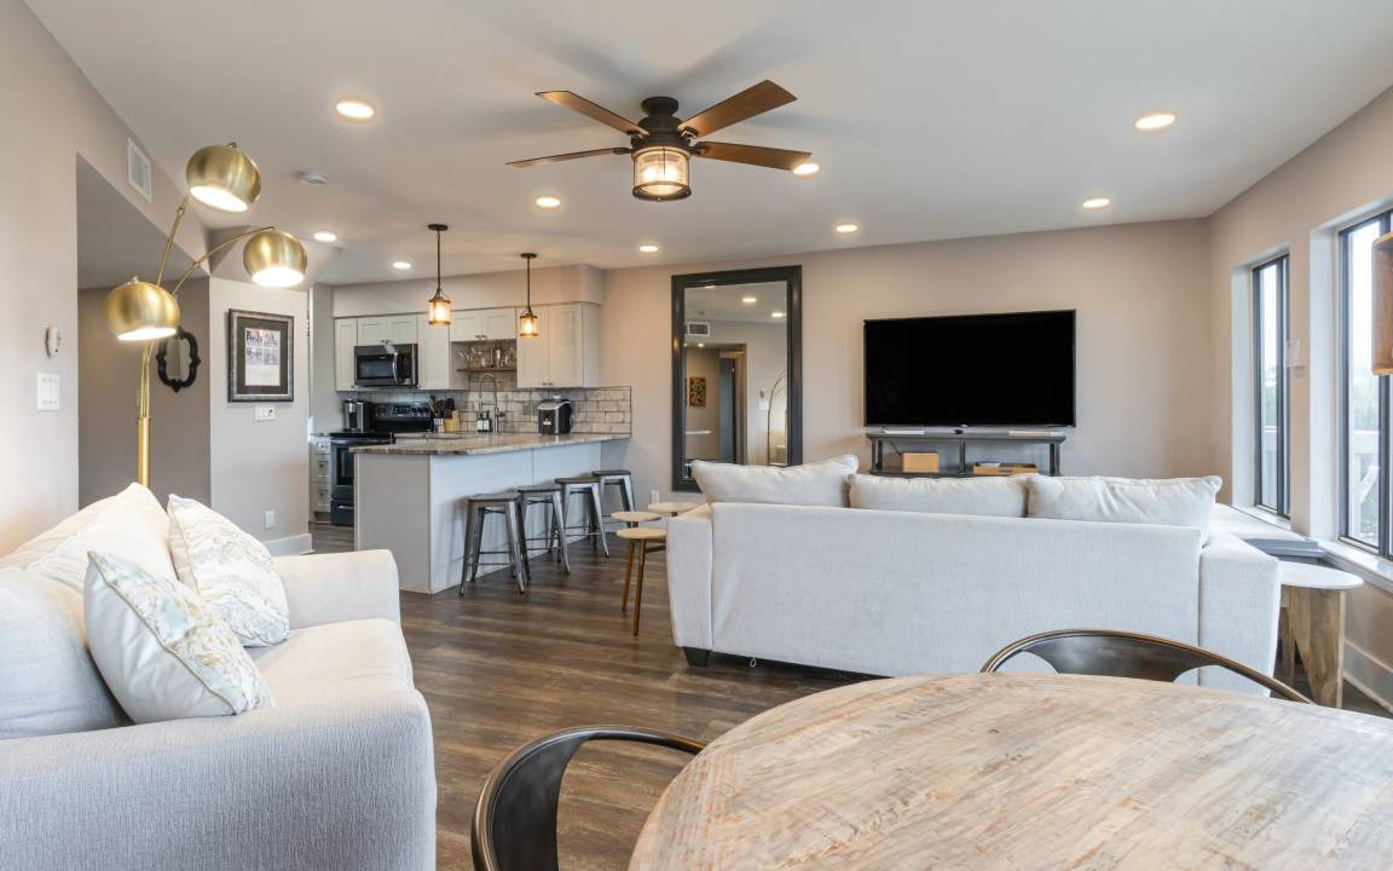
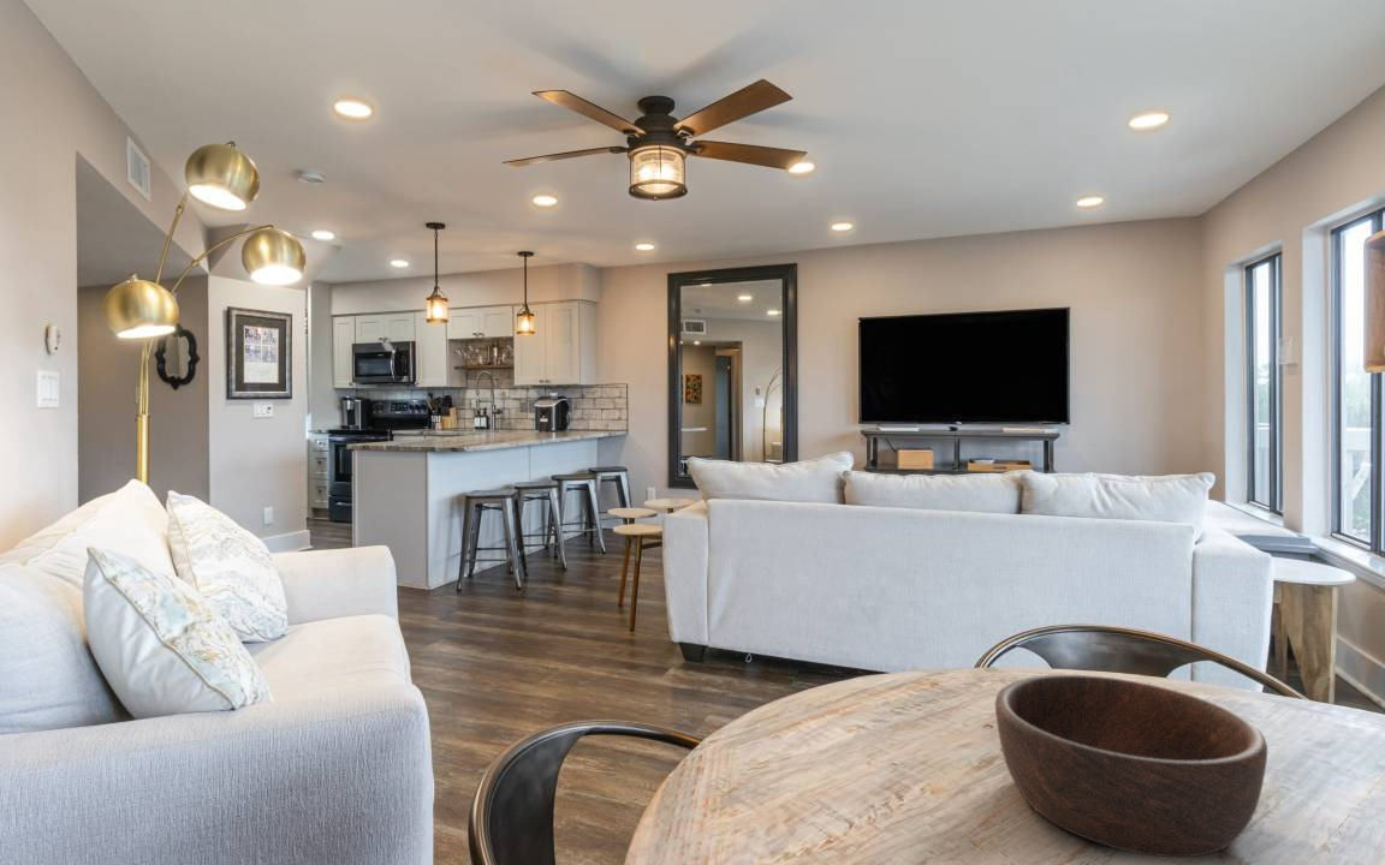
+ wooden bowl [994,674,1268,858]
